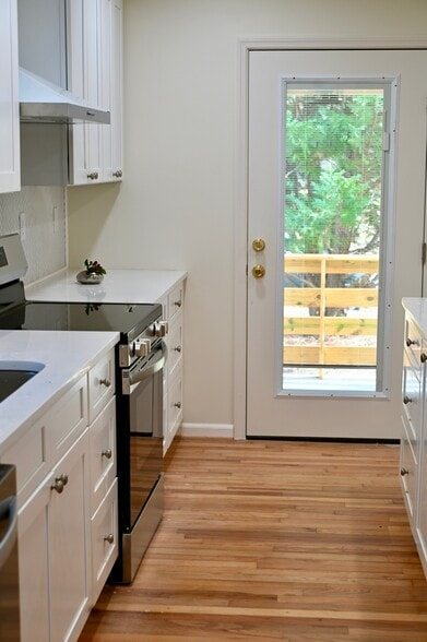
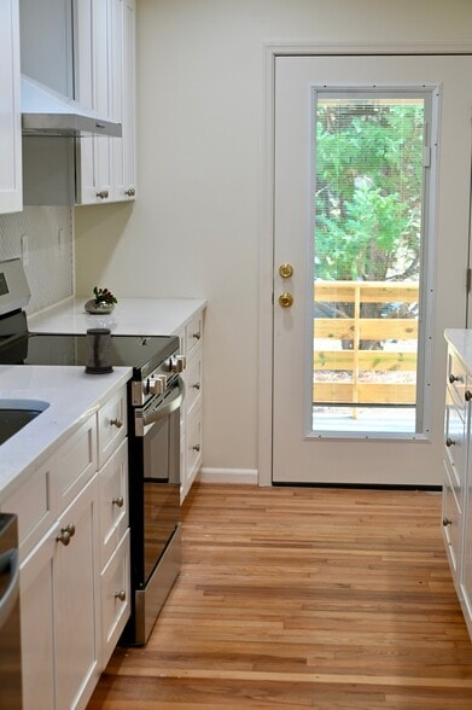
+ mug [83,327,115,374]
